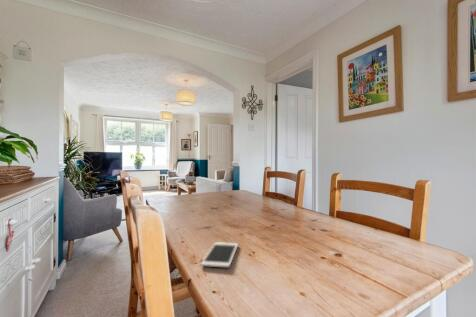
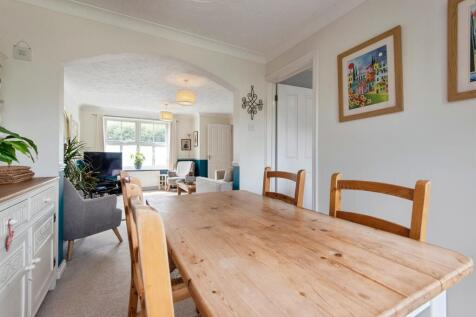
- cell phone [200,241,239,269]
